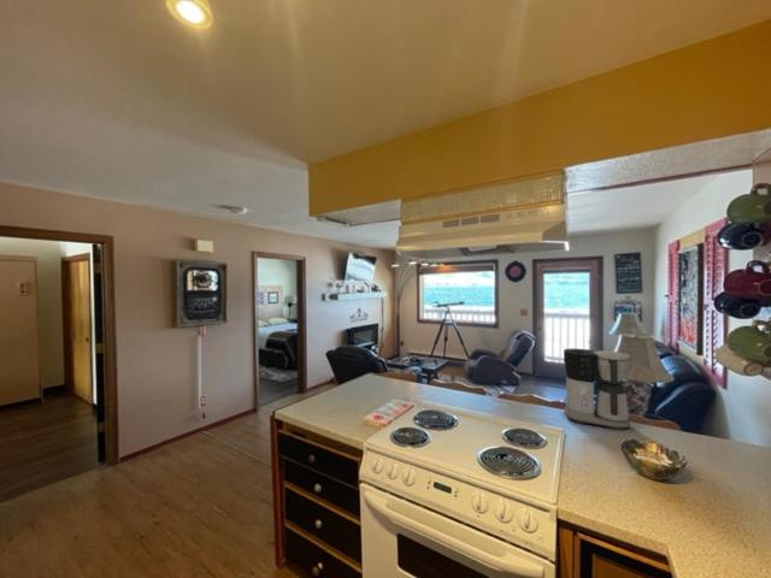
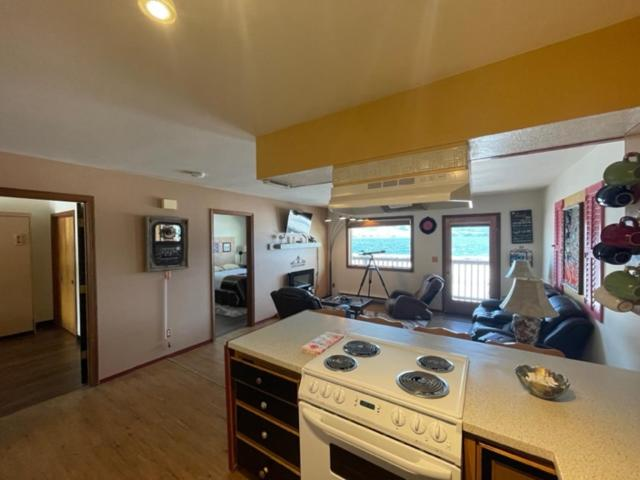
- coffee maker [563,347,631,431]
